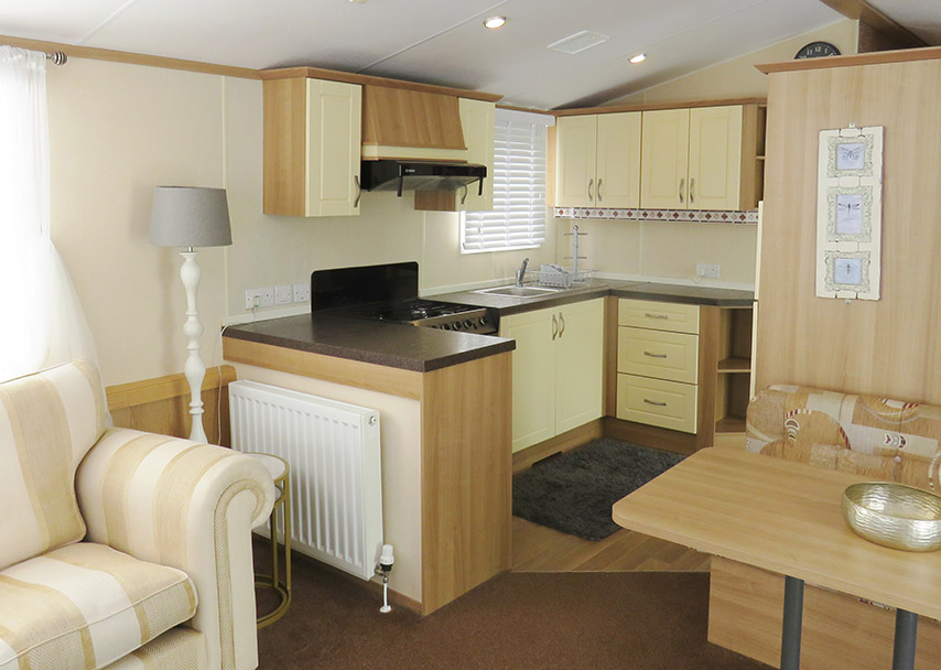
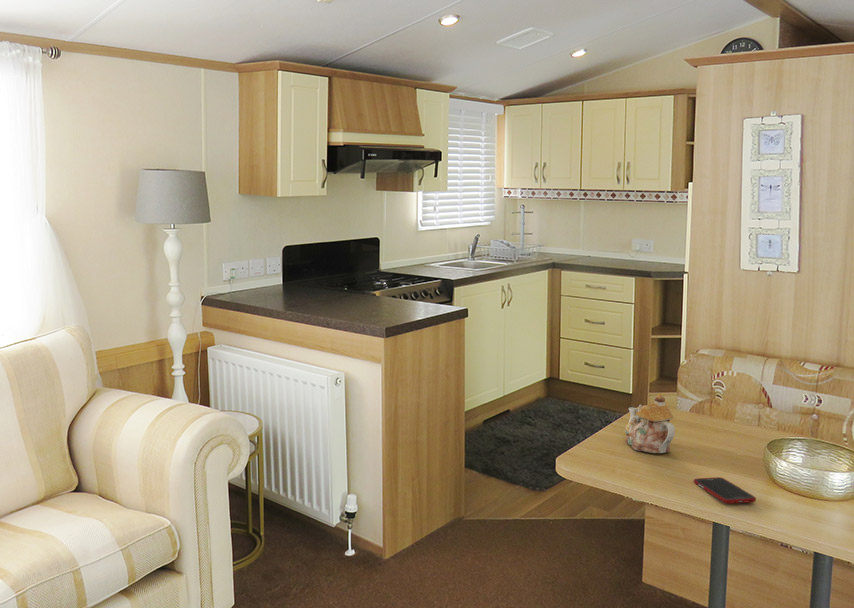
+ teapot [624,393,676,454]
+ cell phone [693,476,757,505]
